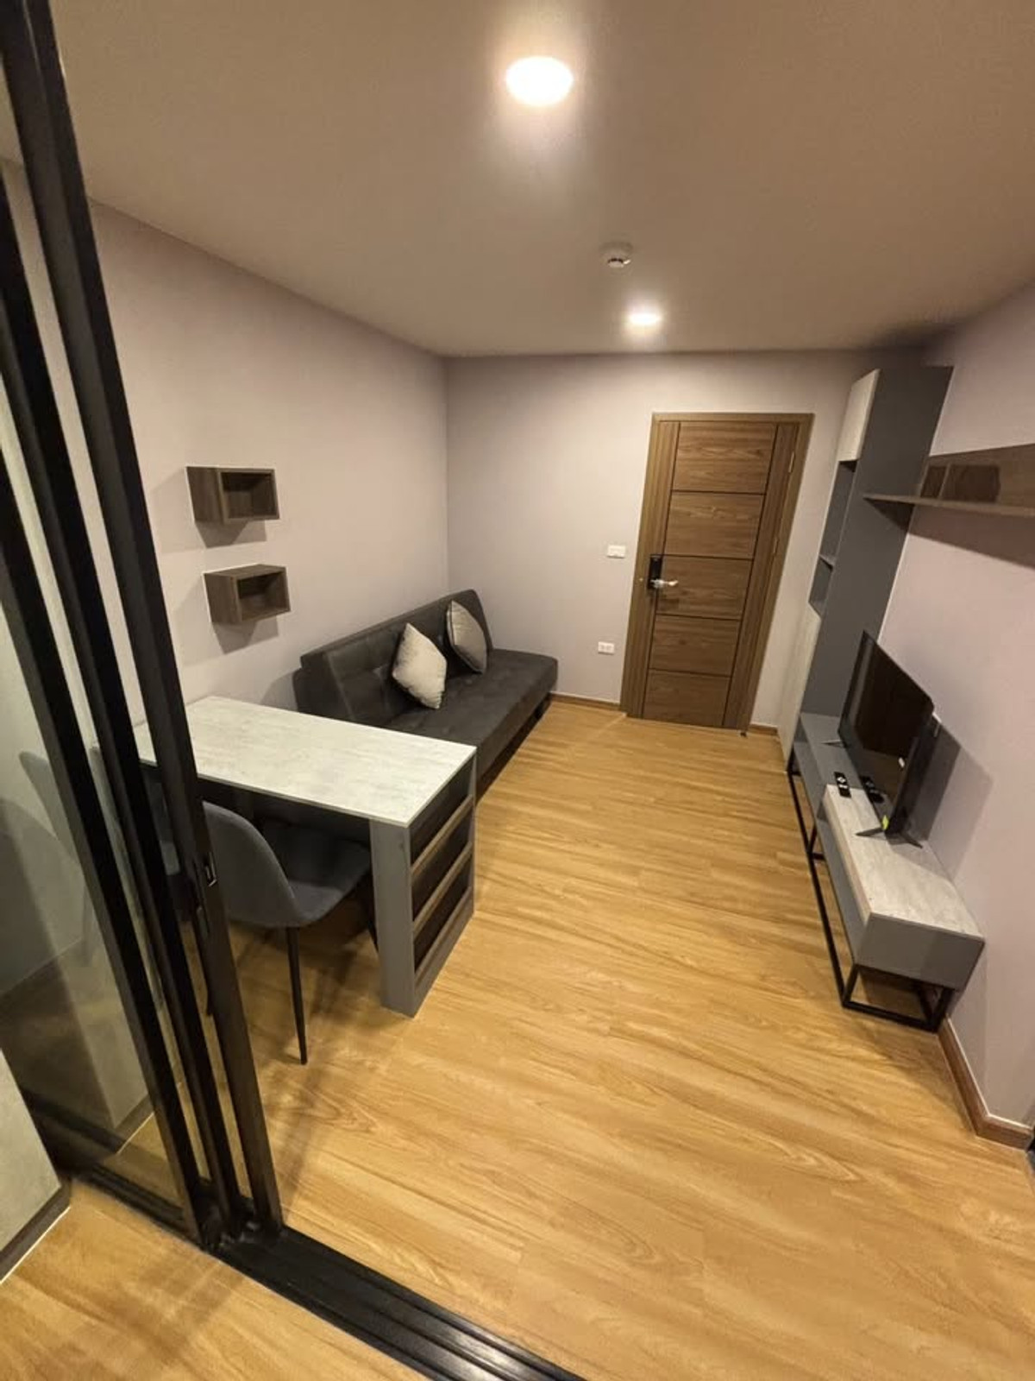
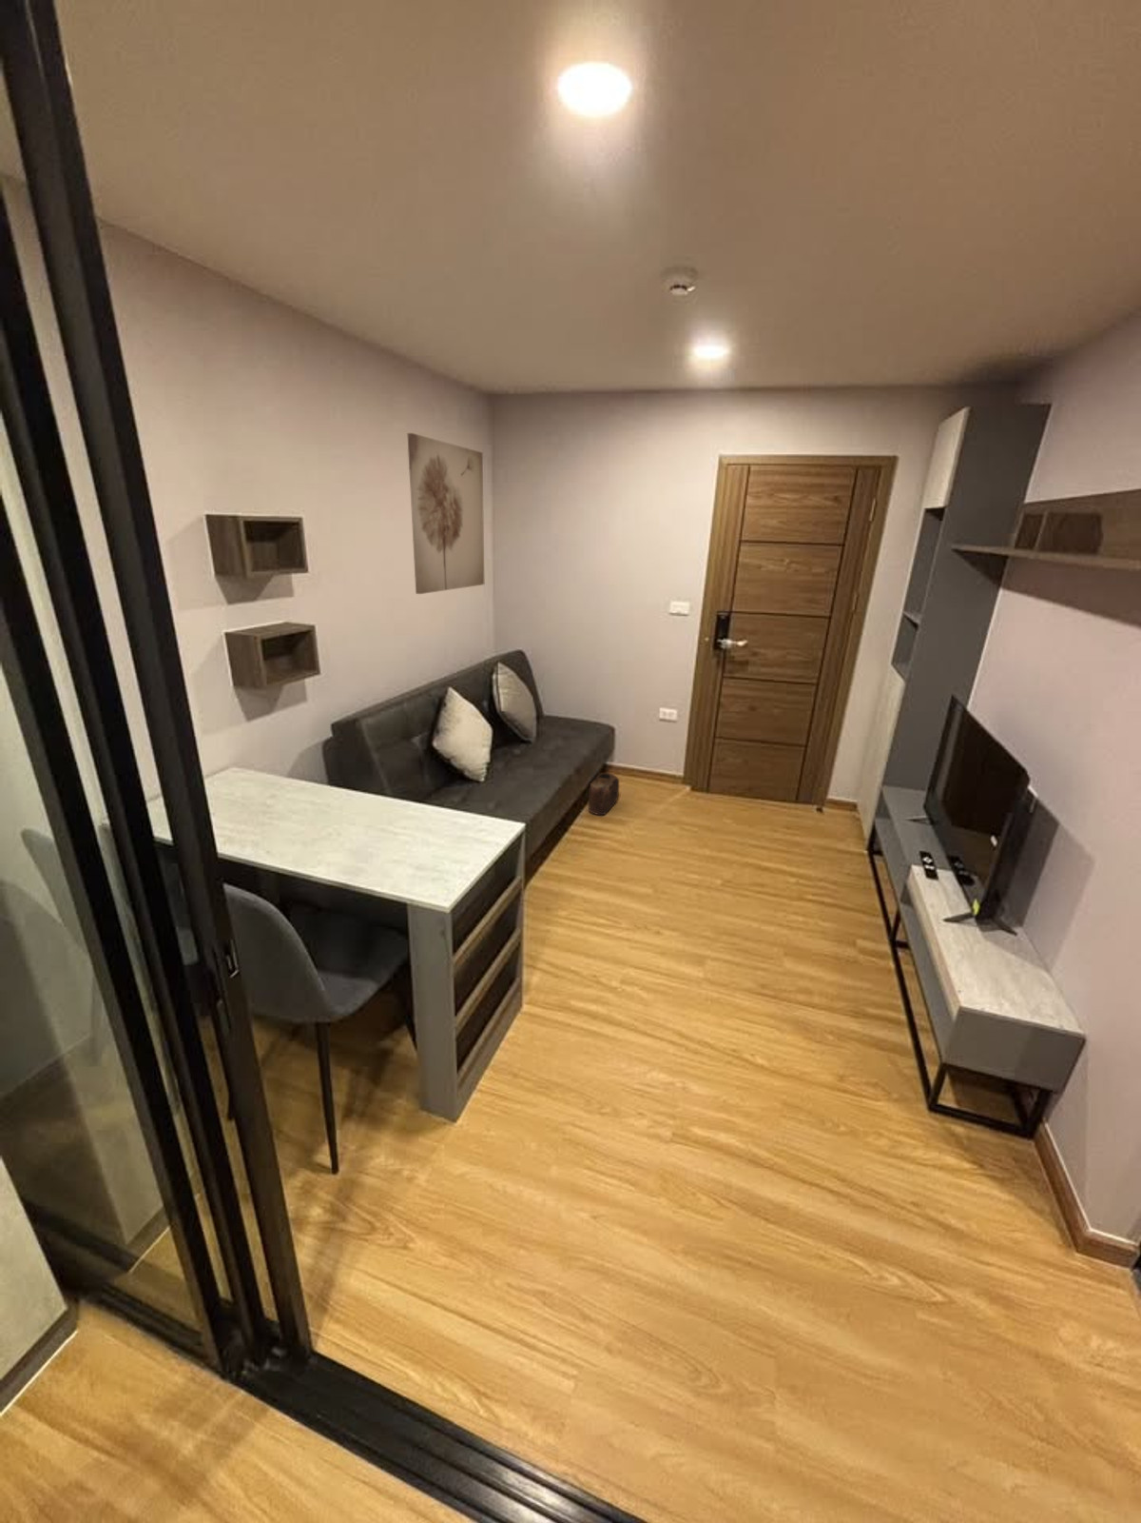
+ bag [587,772,620,815]
+ wall art [406,432,485,595]
